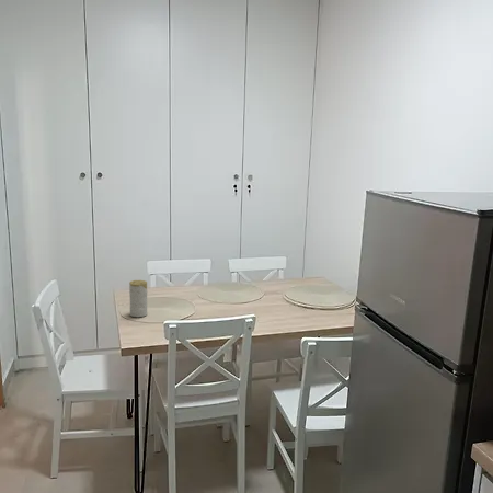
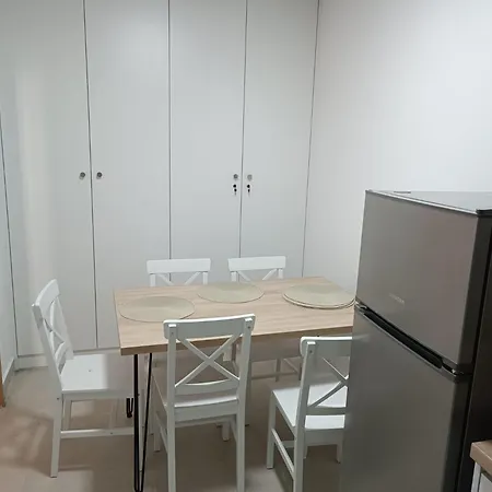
- candle [128,279,148,318]
